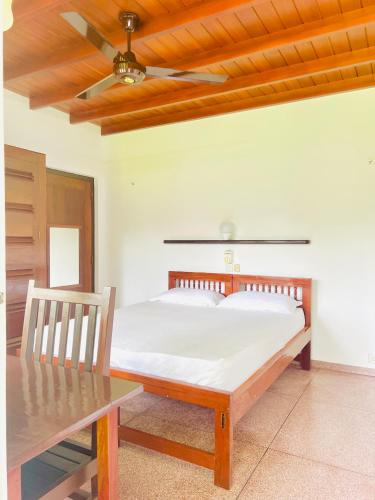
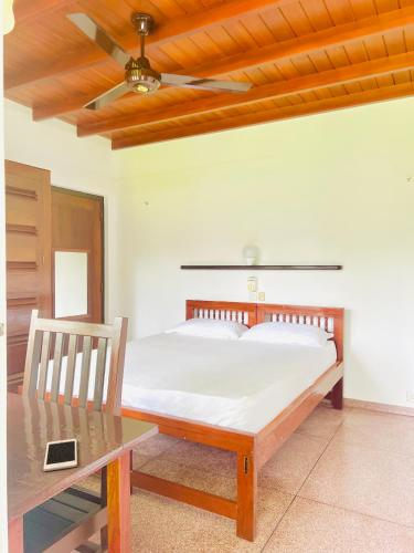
+ cell phone [42,438,78,472]
